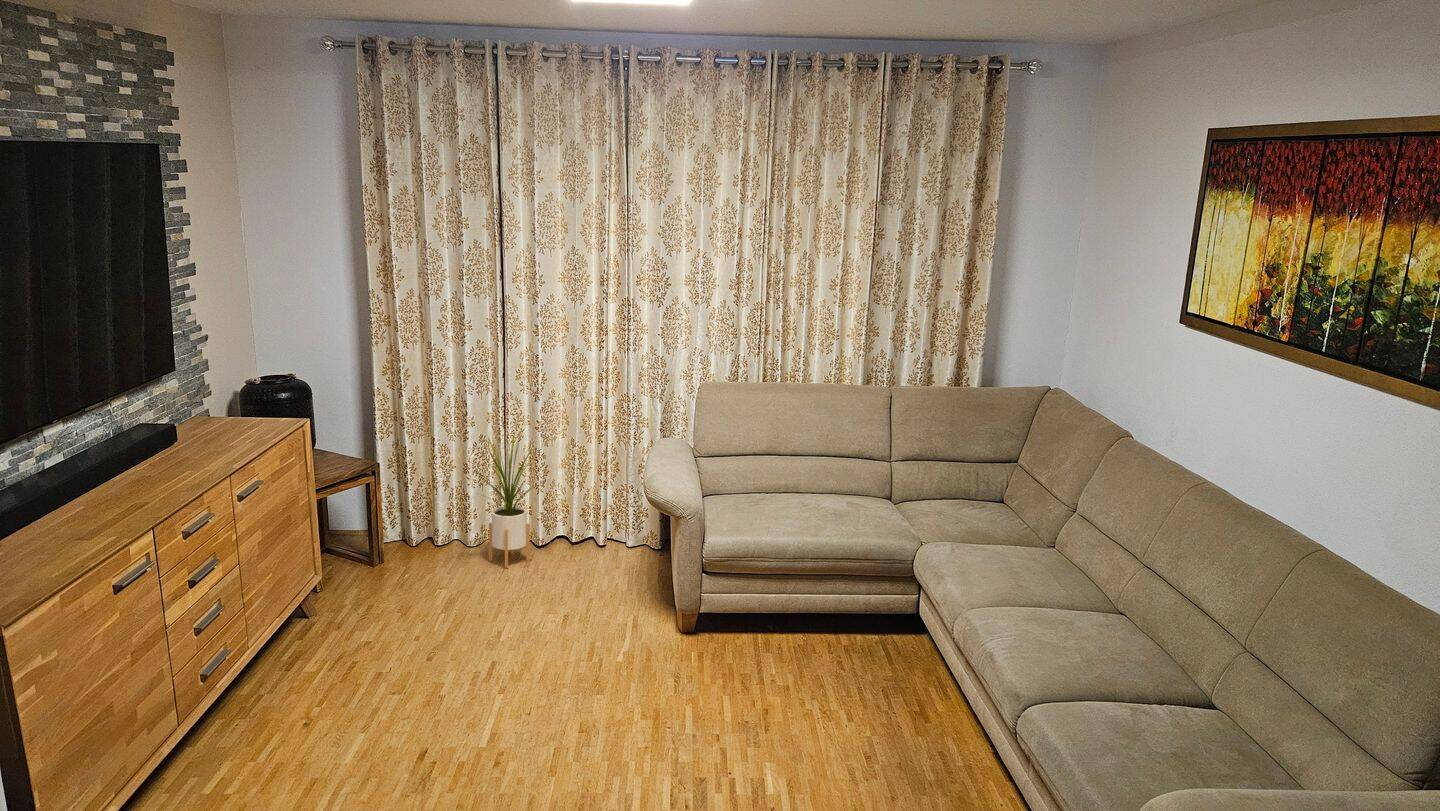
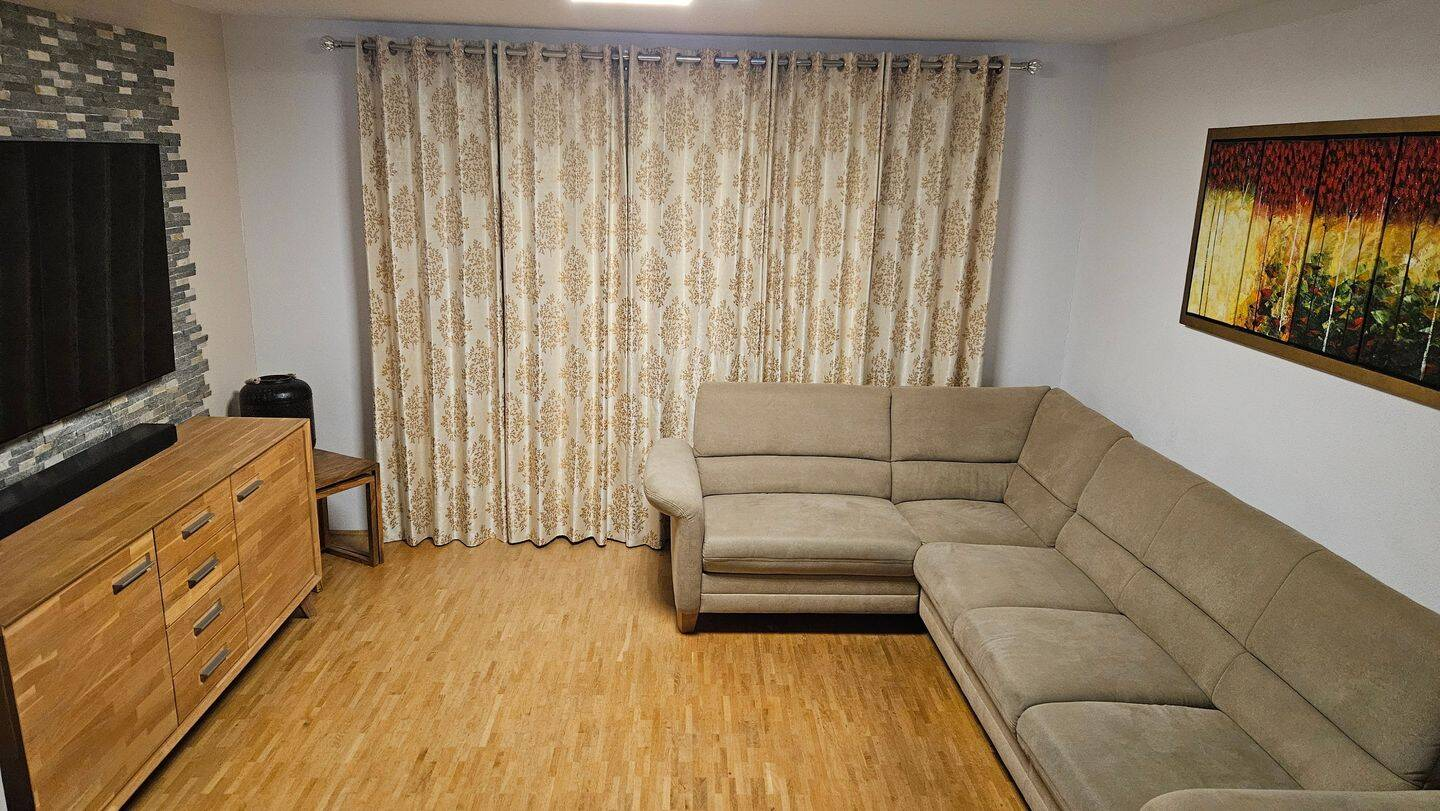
- house plant [472,428,546,569]
